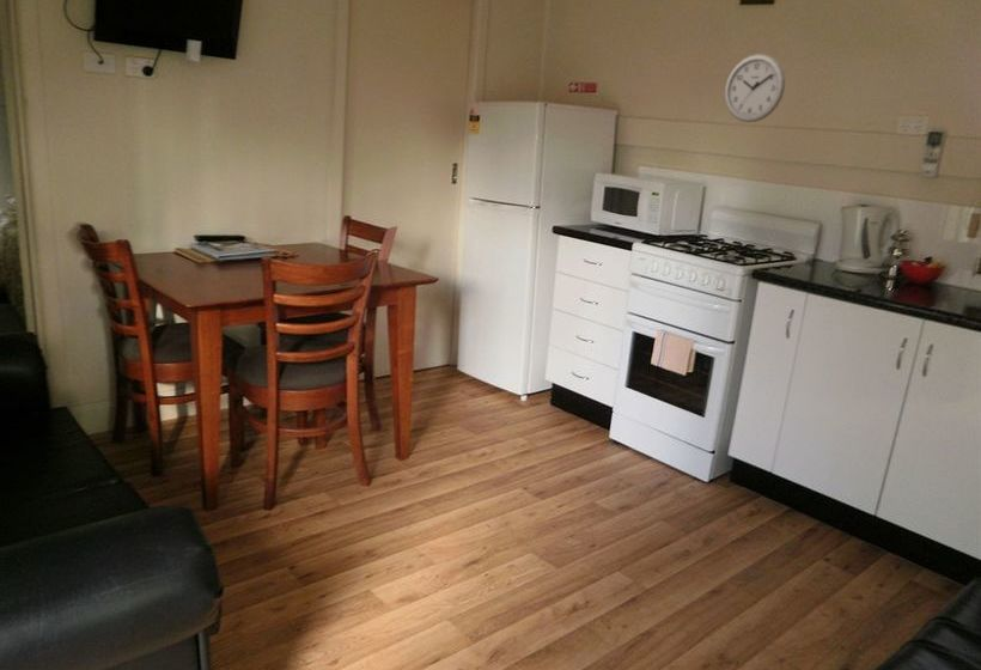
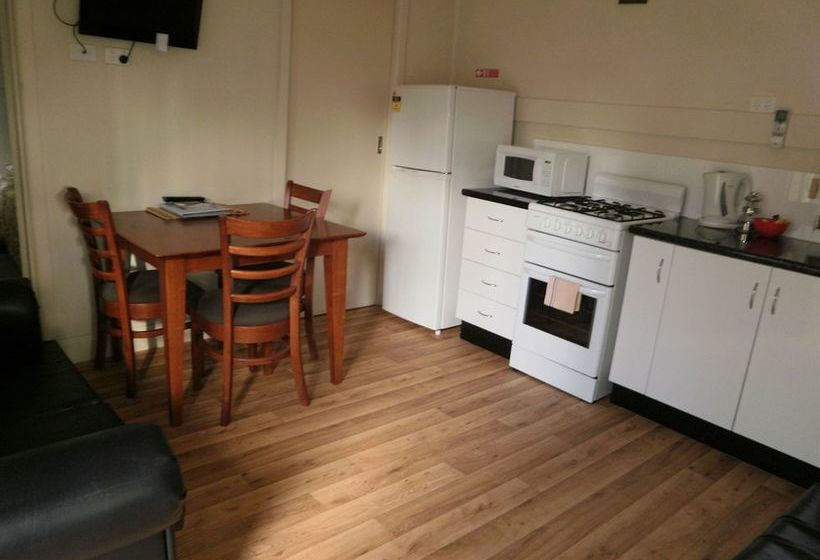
- wall clock [724,53,786,123]
